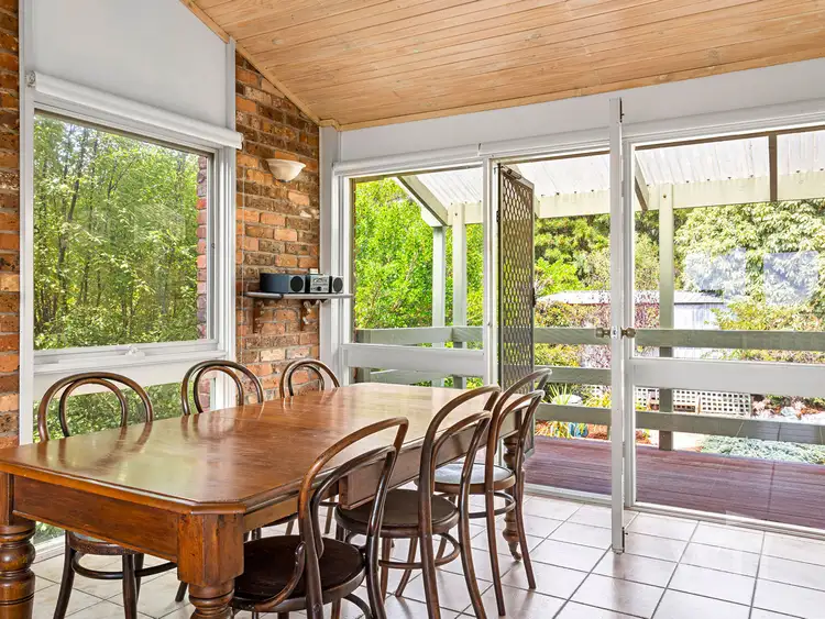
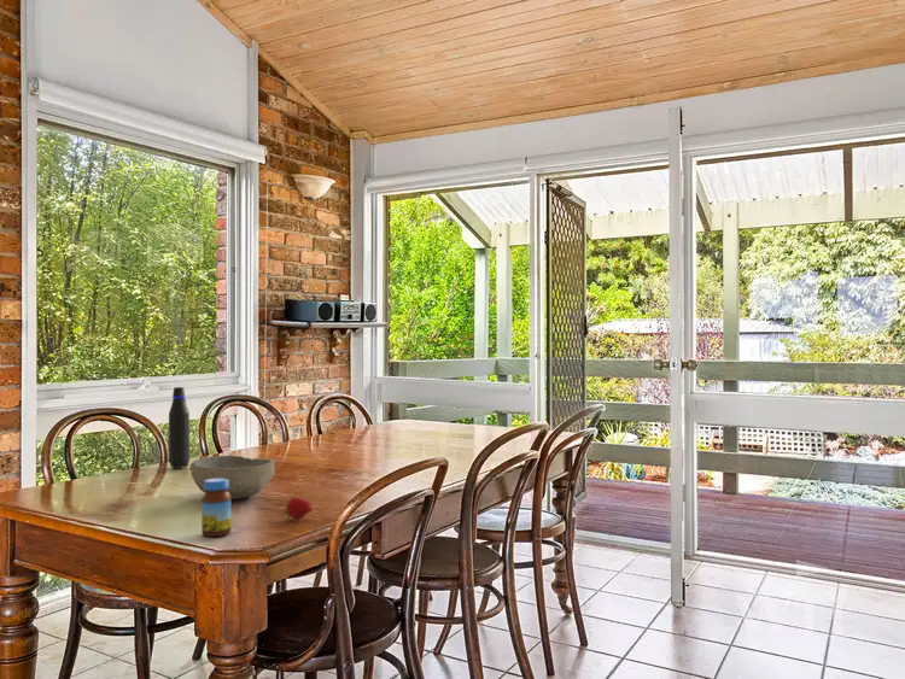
+ water bottle [168,386,191,469]
+ bowl [188,455,276,501]
+ jar [200,479,233,538]
+ fruit [282,496,314,520]
